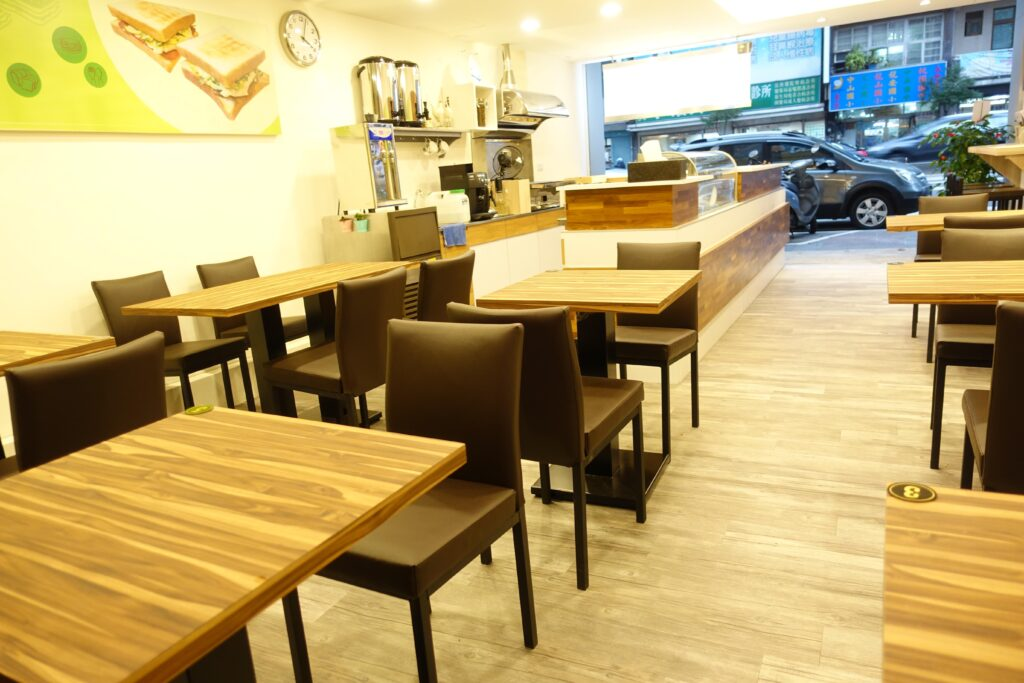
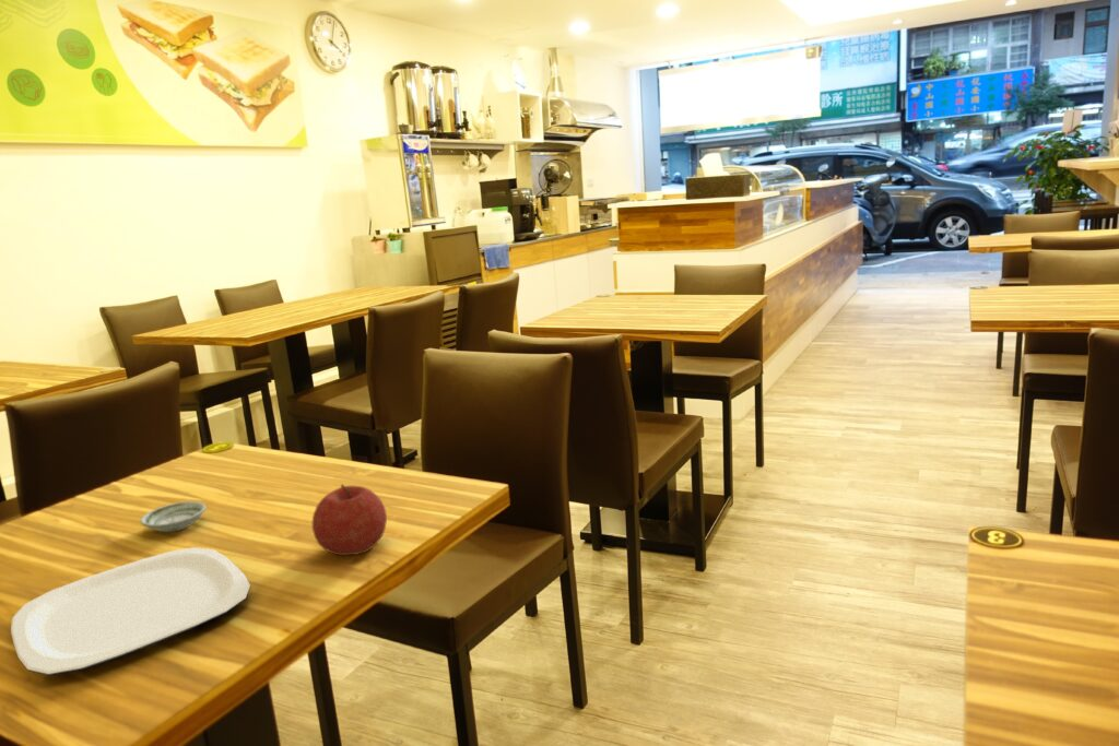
+ plate [10,546,251,676]
+ fruit [311,483,388,556]
+ saucer [139,500,208,533]
